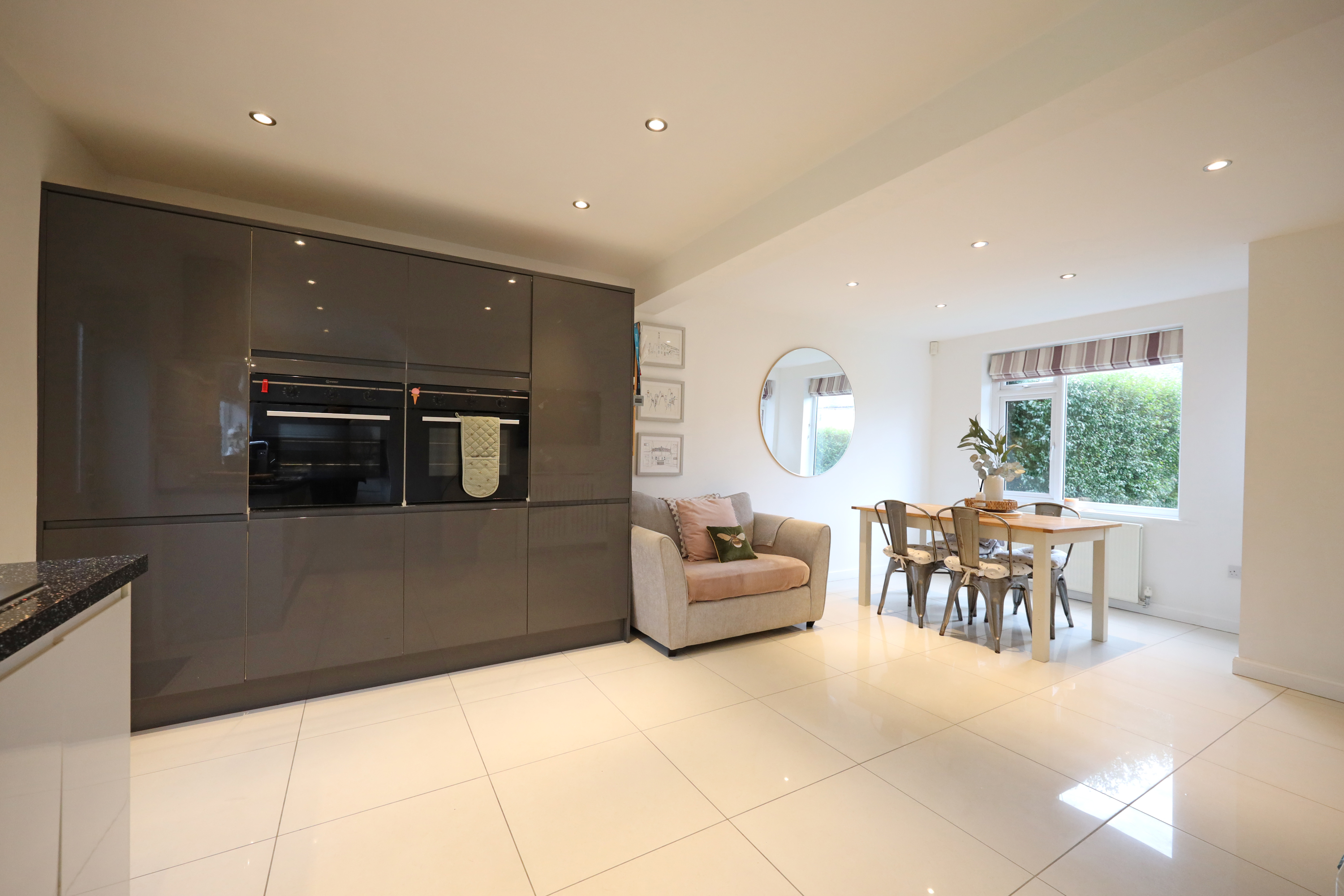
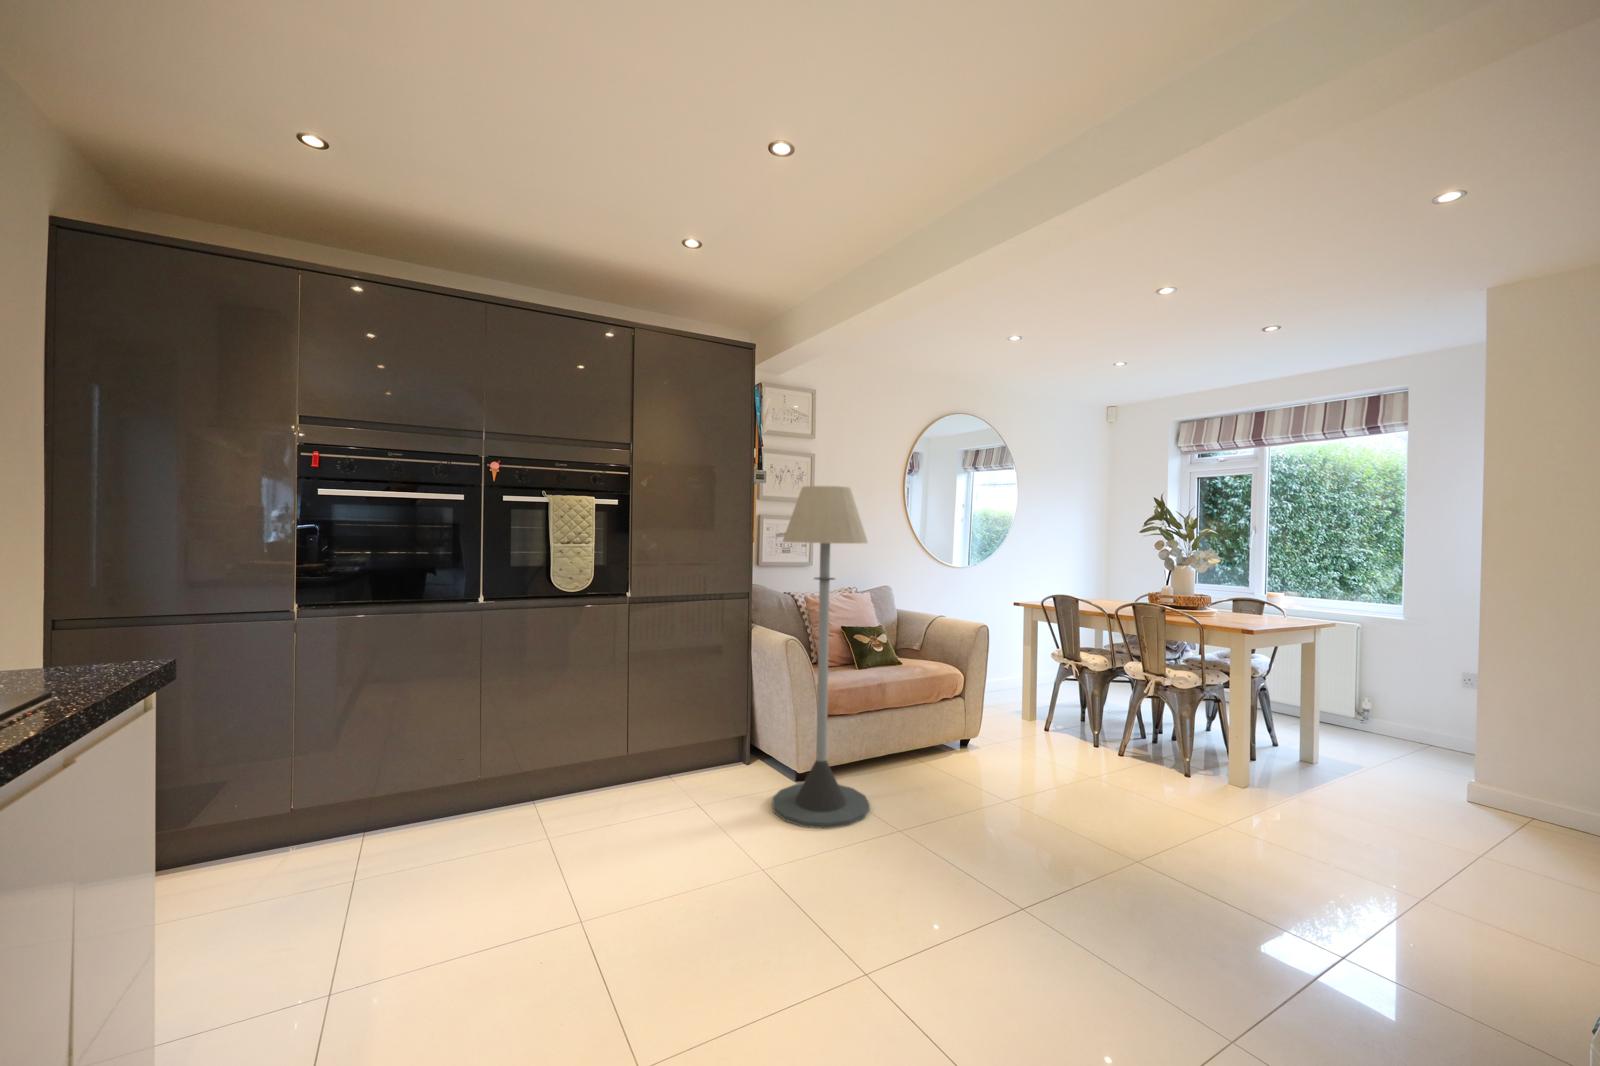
+ floor lamp [771,485,870,829]
